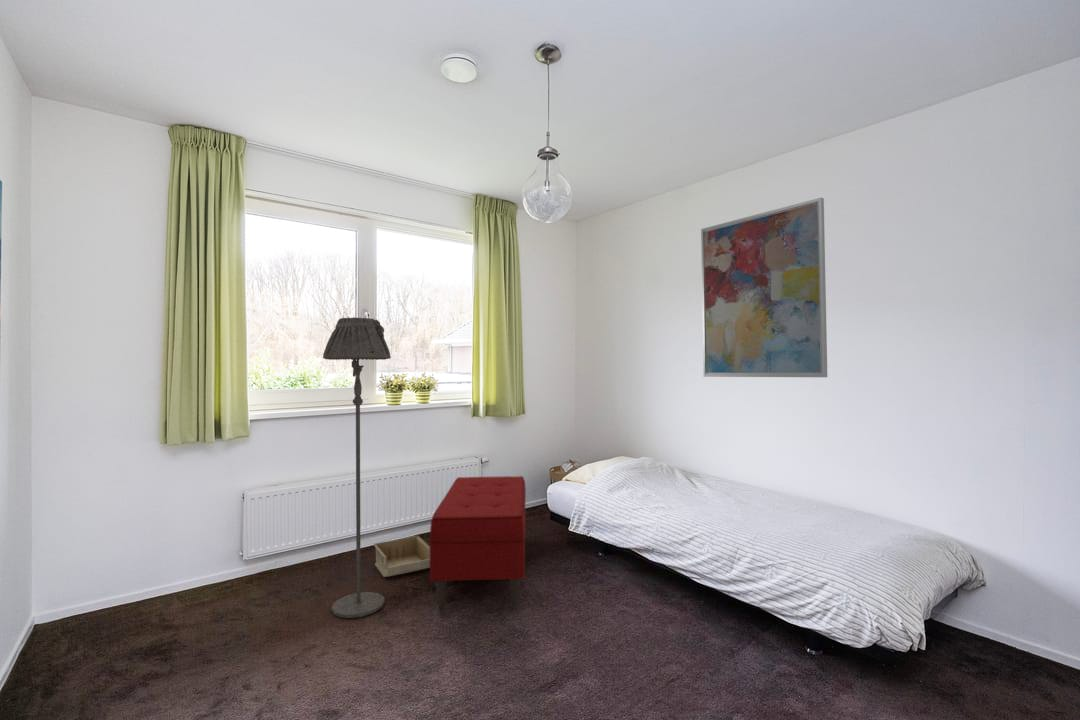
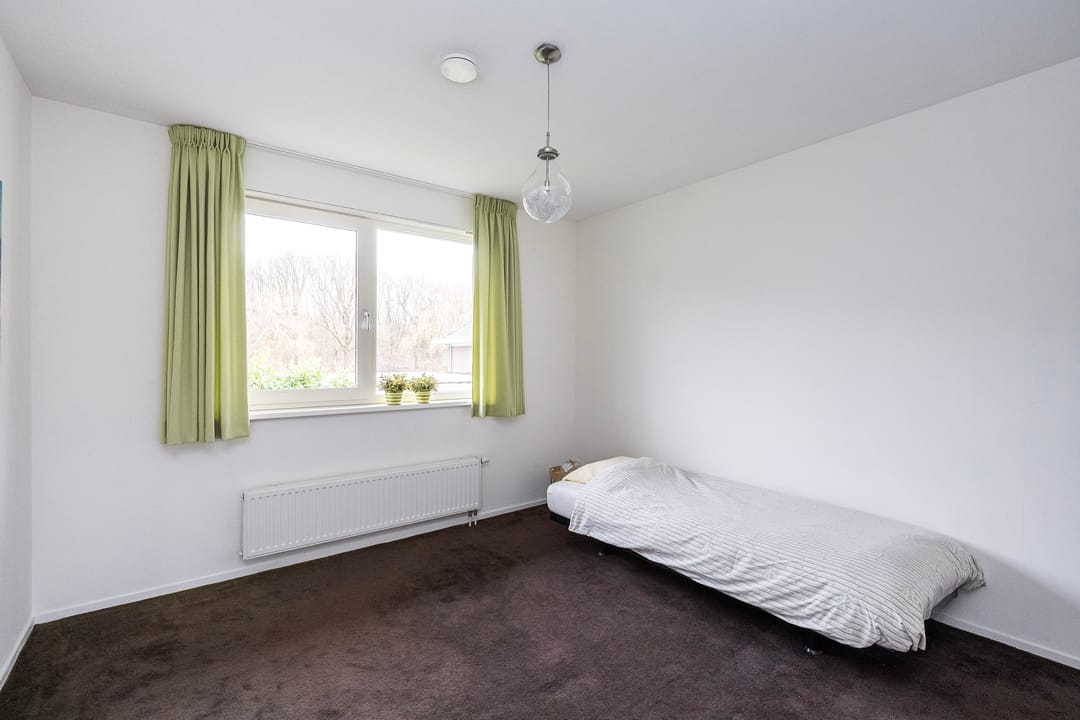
- floor lamp [322,316,392,619]
- wall art [700,197,828,378]
- bench [429,475,527,610]
- storage bin [373,535,430,578]
